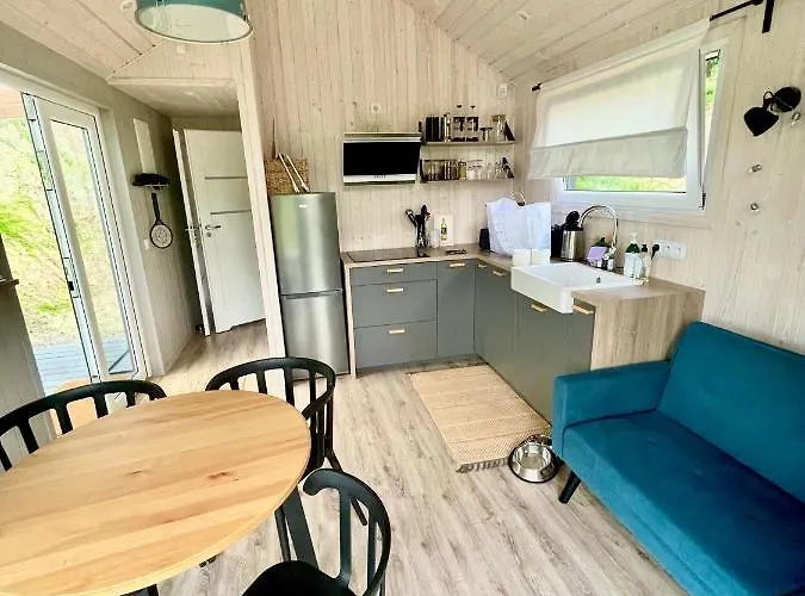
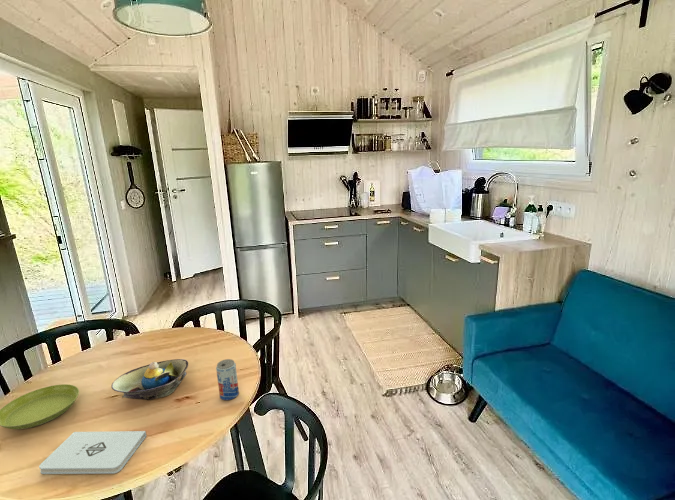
+ saucer [0,383,80,430]
+ decorative bowl [111,358,189,401]
+ notepad [38,430,147,475]
+ beverage can [215,358,240,401]
